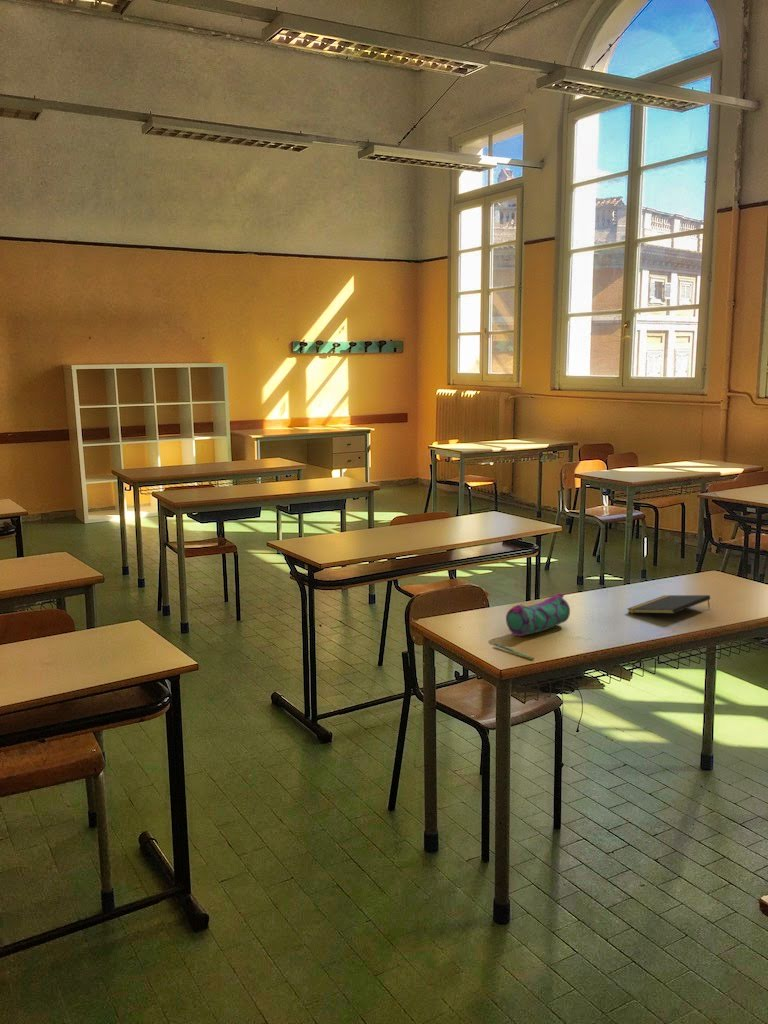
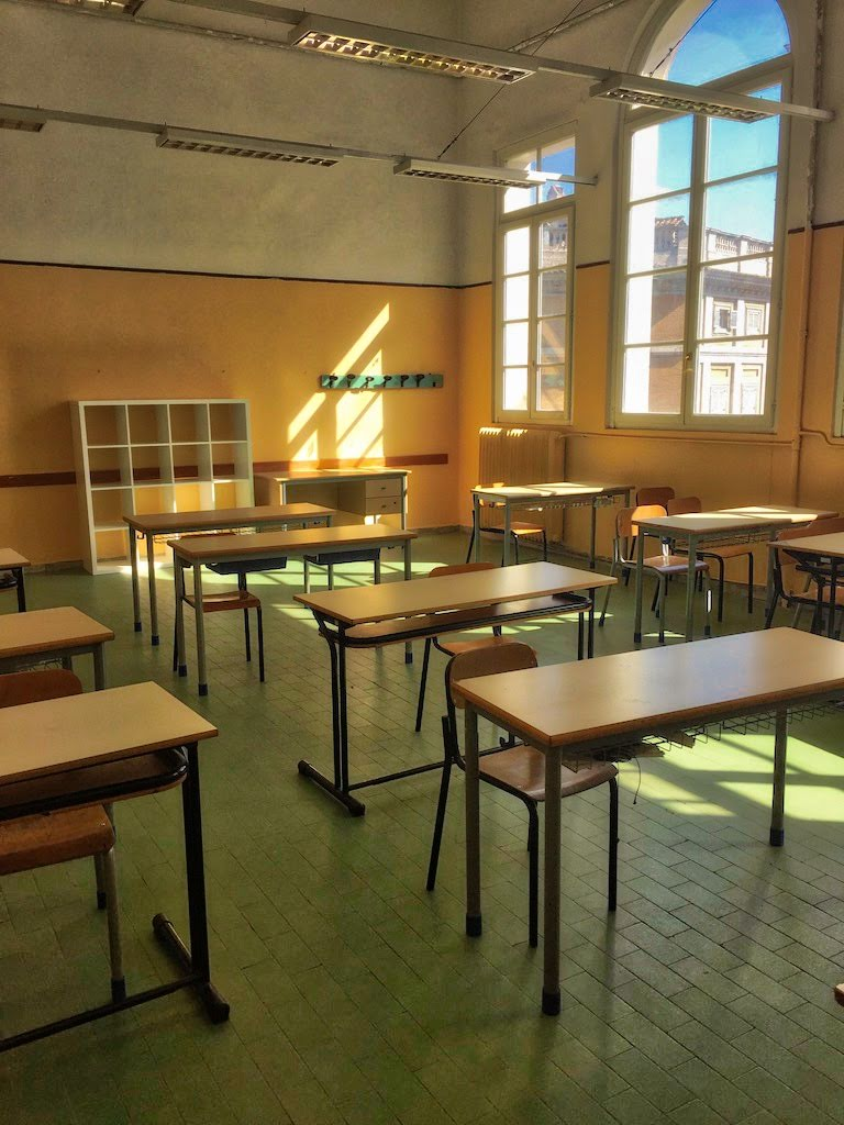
- notepad [627,594,711,615]
- pencil case [505,592,571,637]
- pen [493,642,535,661]
